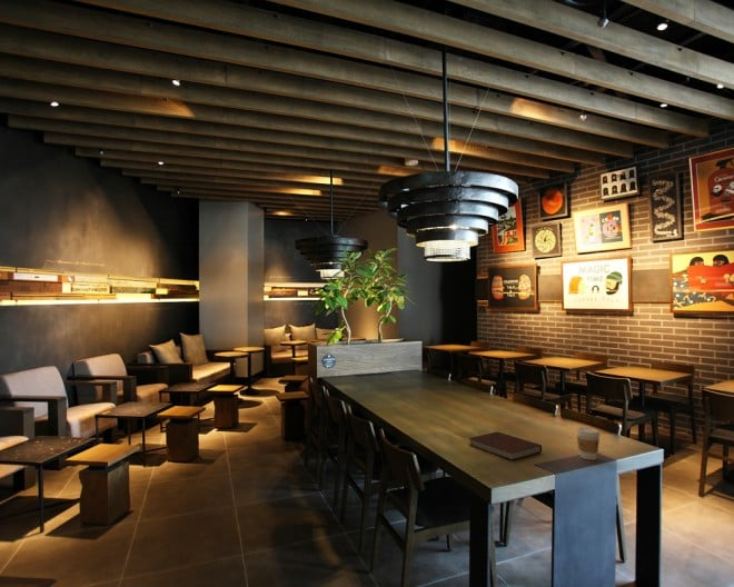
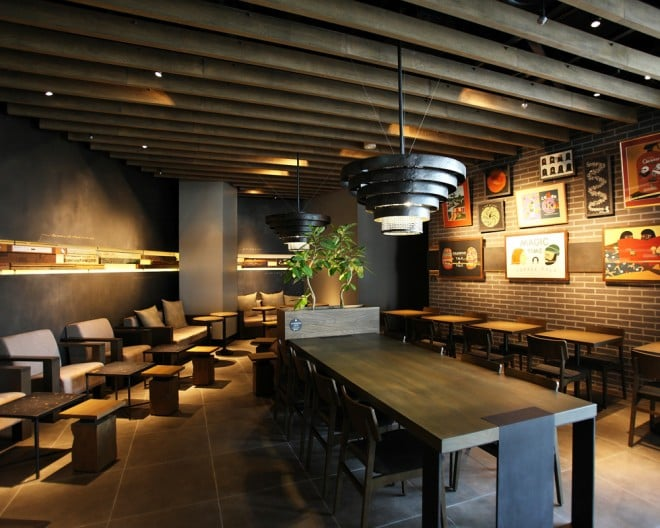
- coffee cup [576,426,601,461]
- notebook [468,430,543,461]
